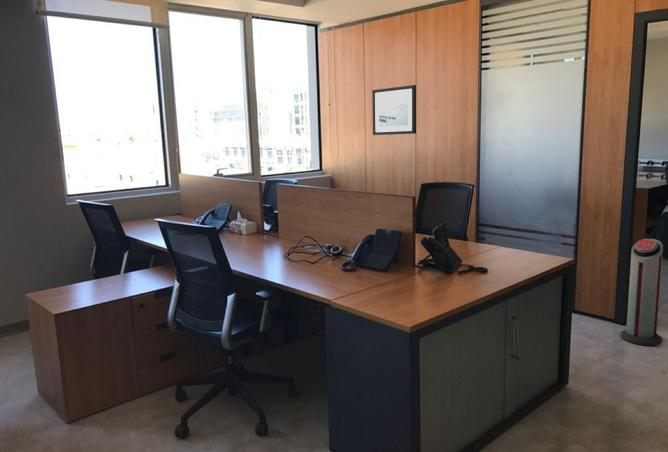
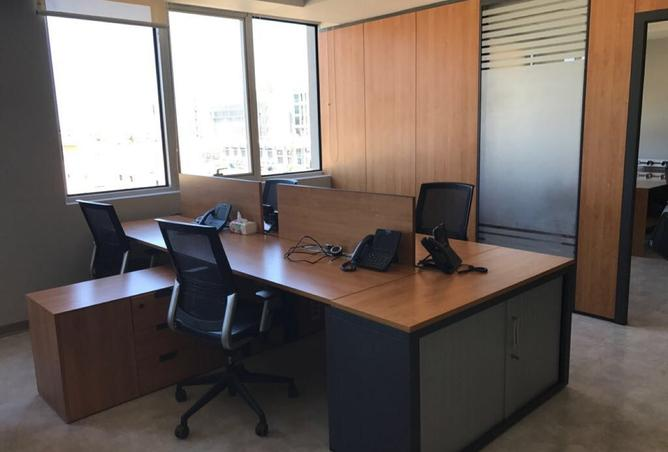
- air purifier [619,238,664,346]
- wall art [371,84,417,136]
